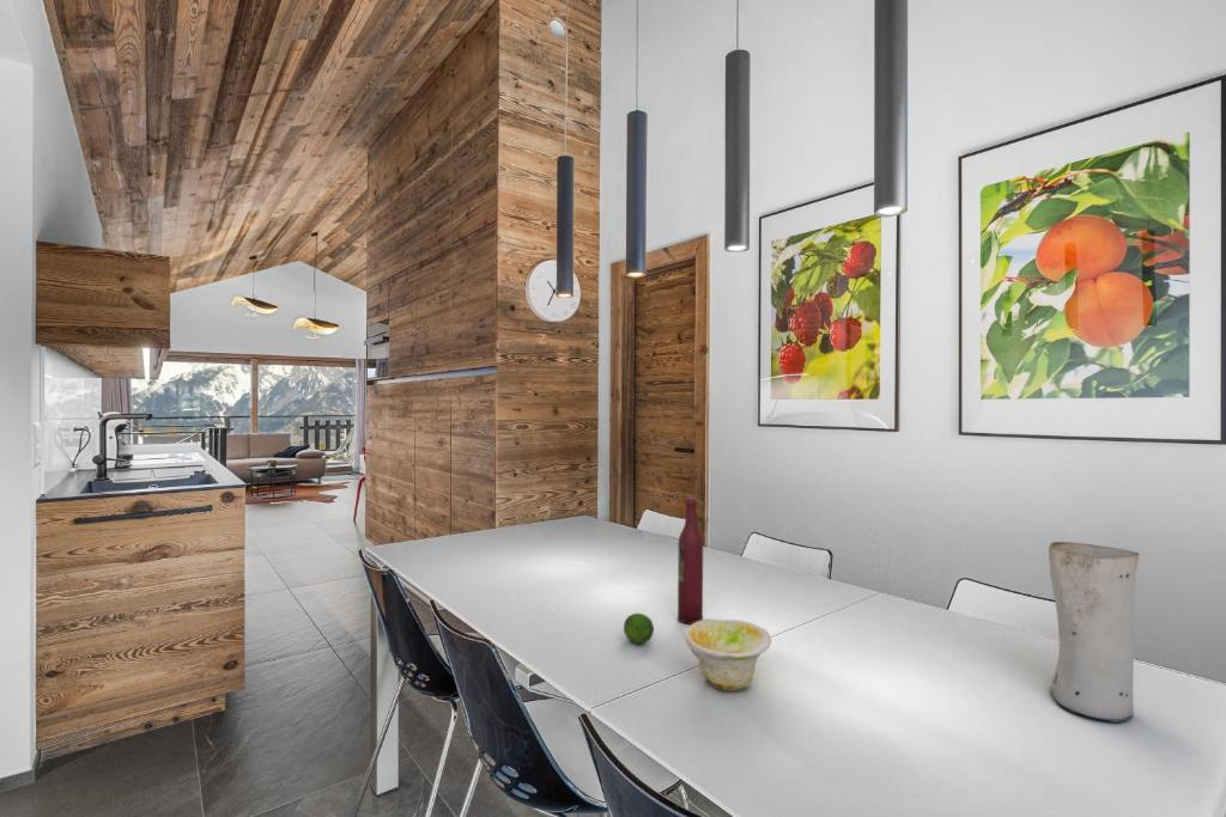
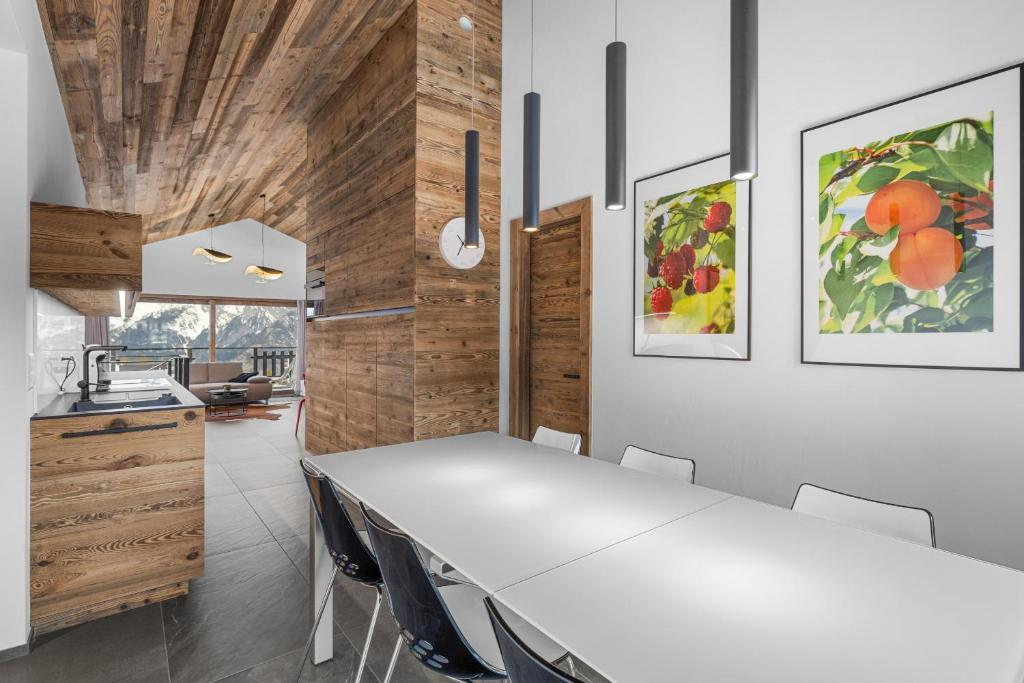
- fruit [623,612,655,645]
- wine bottle [676,496,704,626]
- vase [1048,541,1140,724]
- bowl [684,617,773,693]
